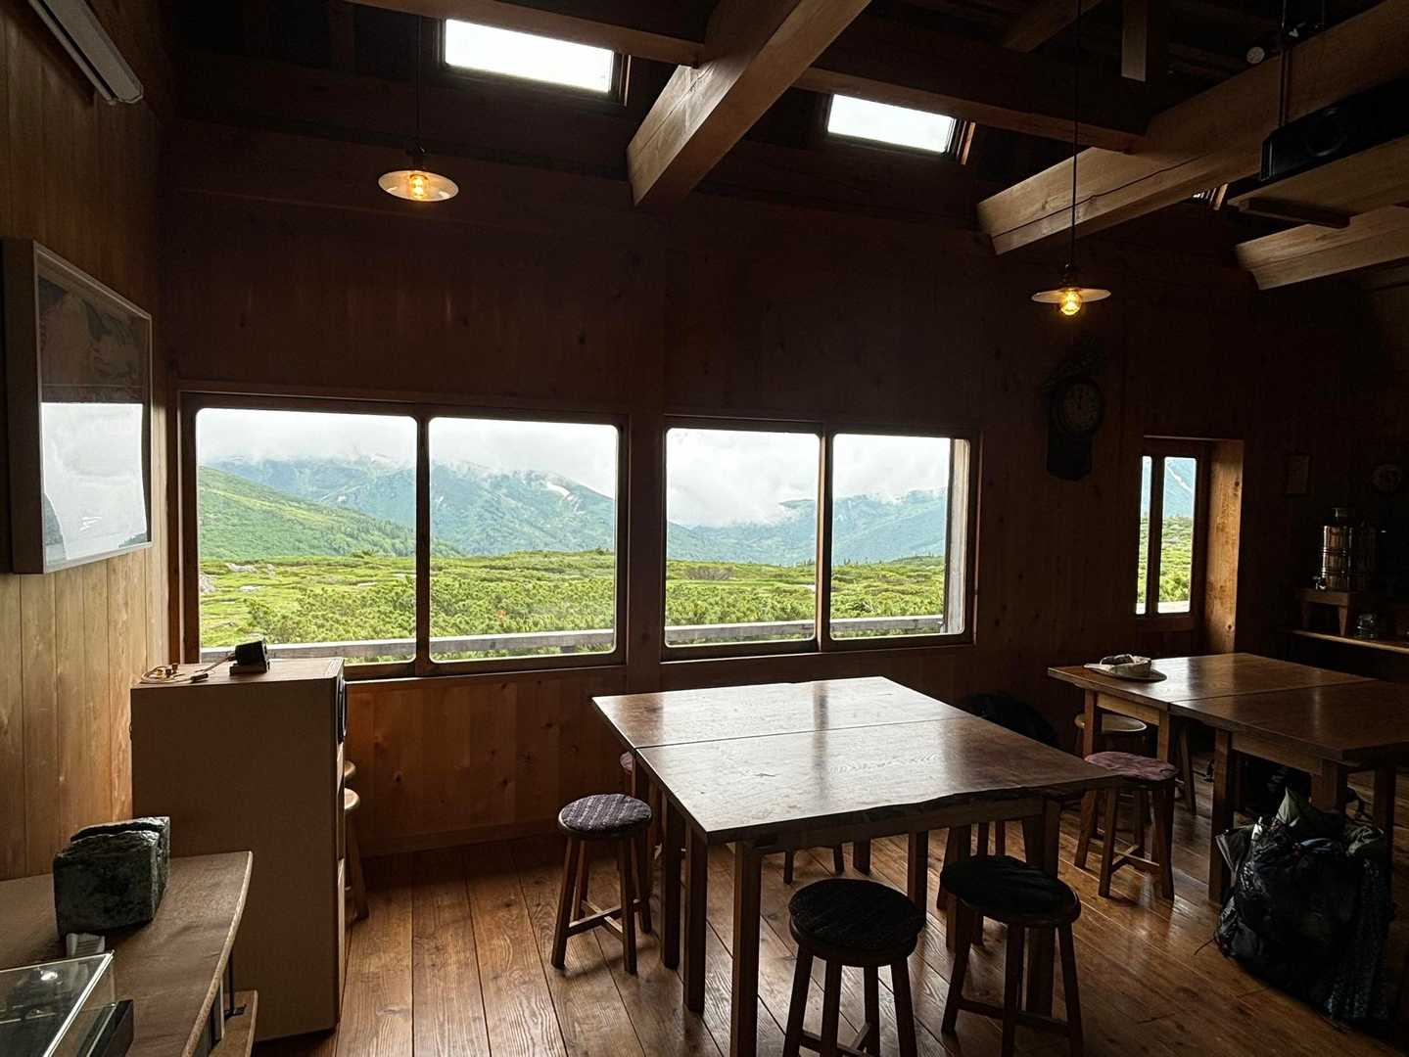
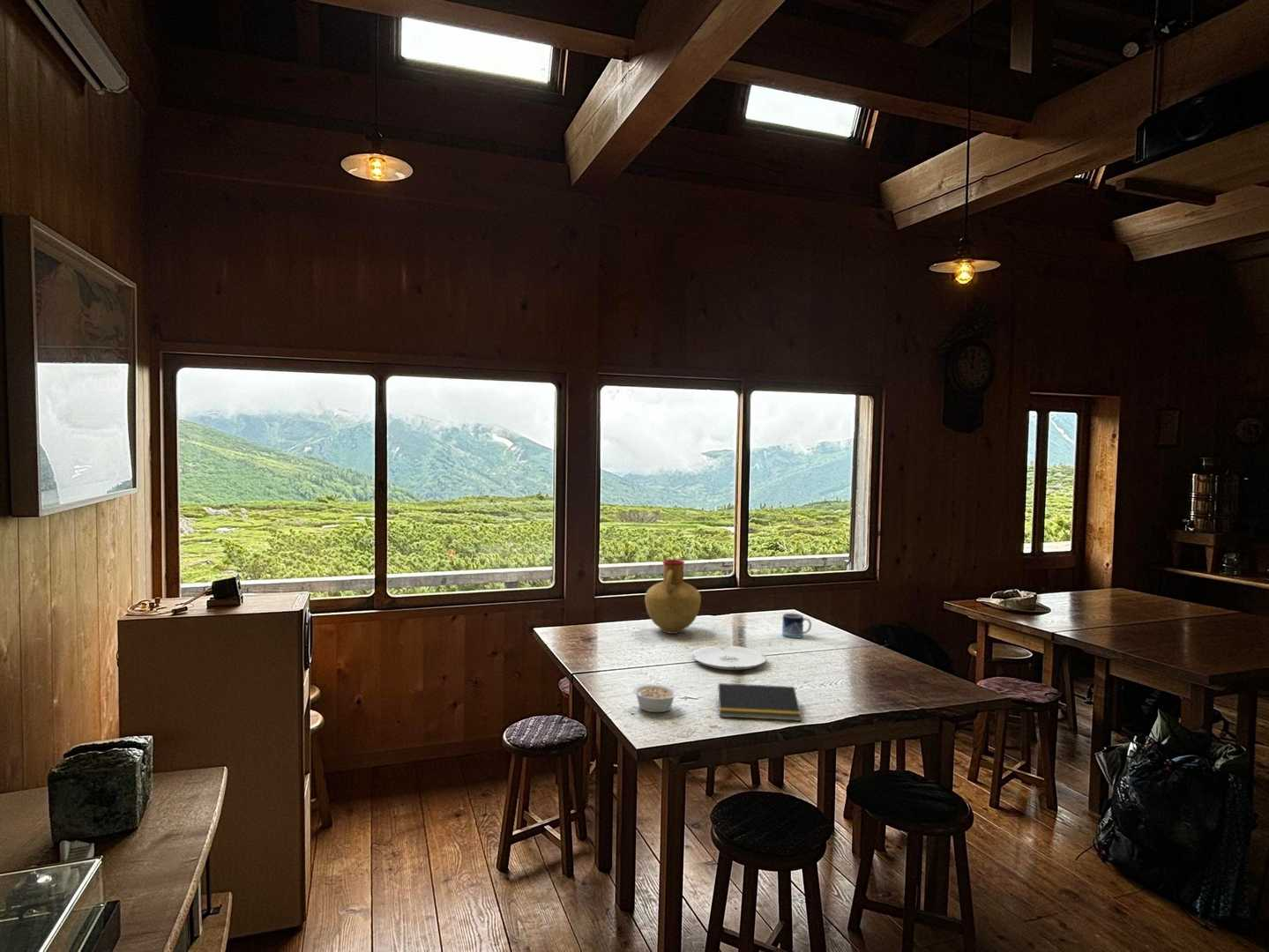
+ mug [781,613,812,639]
+ vase [644,559,702,635]
+ plate [691,644,767,671]
+ legume [631,683,679,713]
+ notepad [715,682,802,722]
